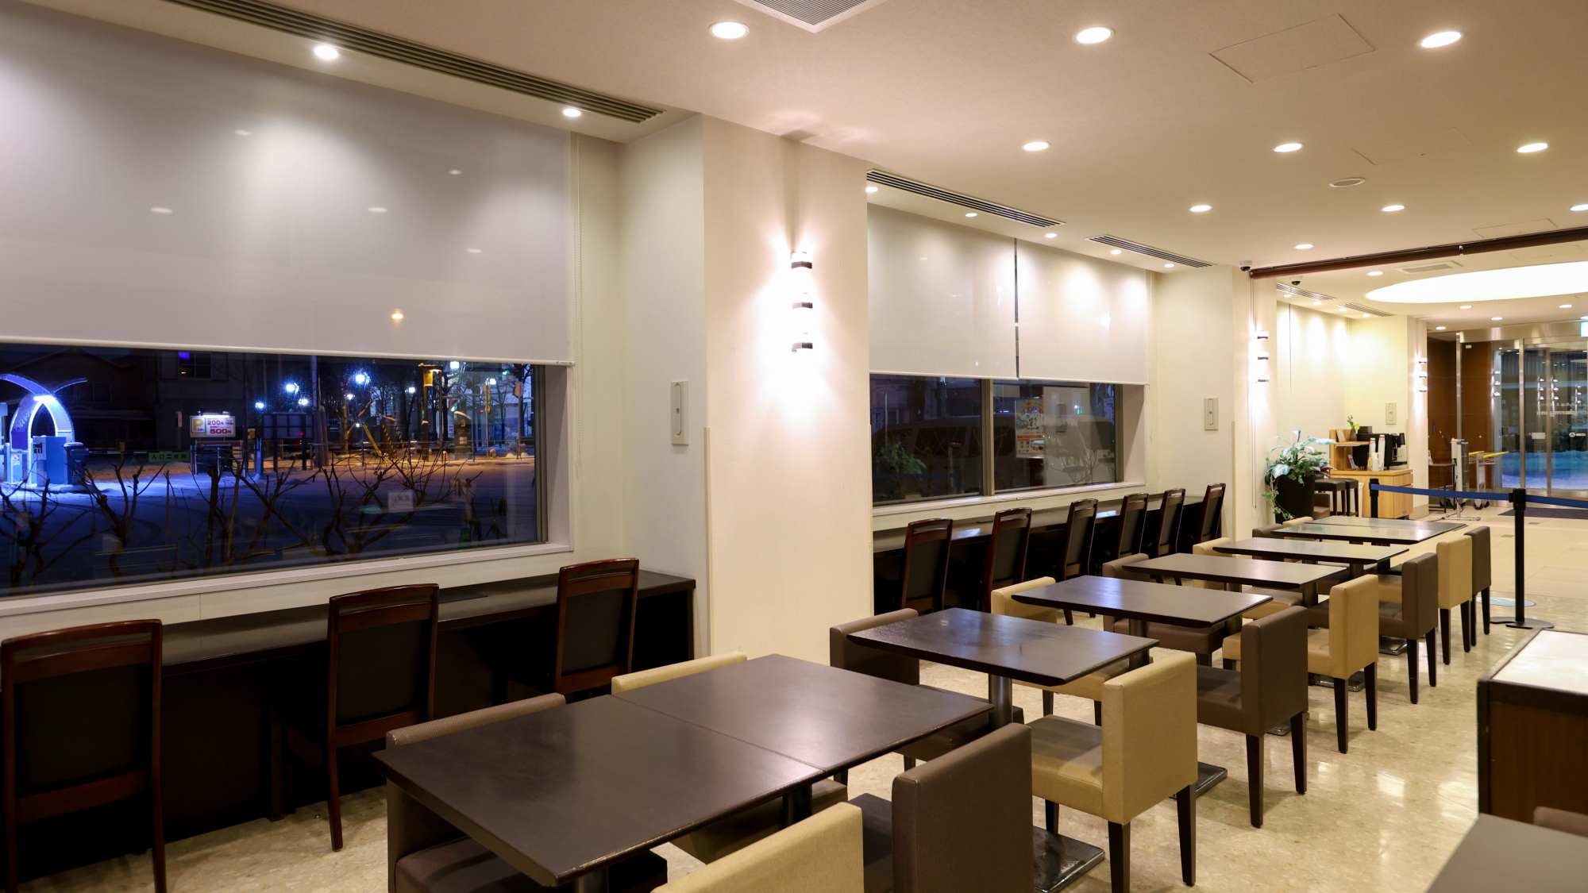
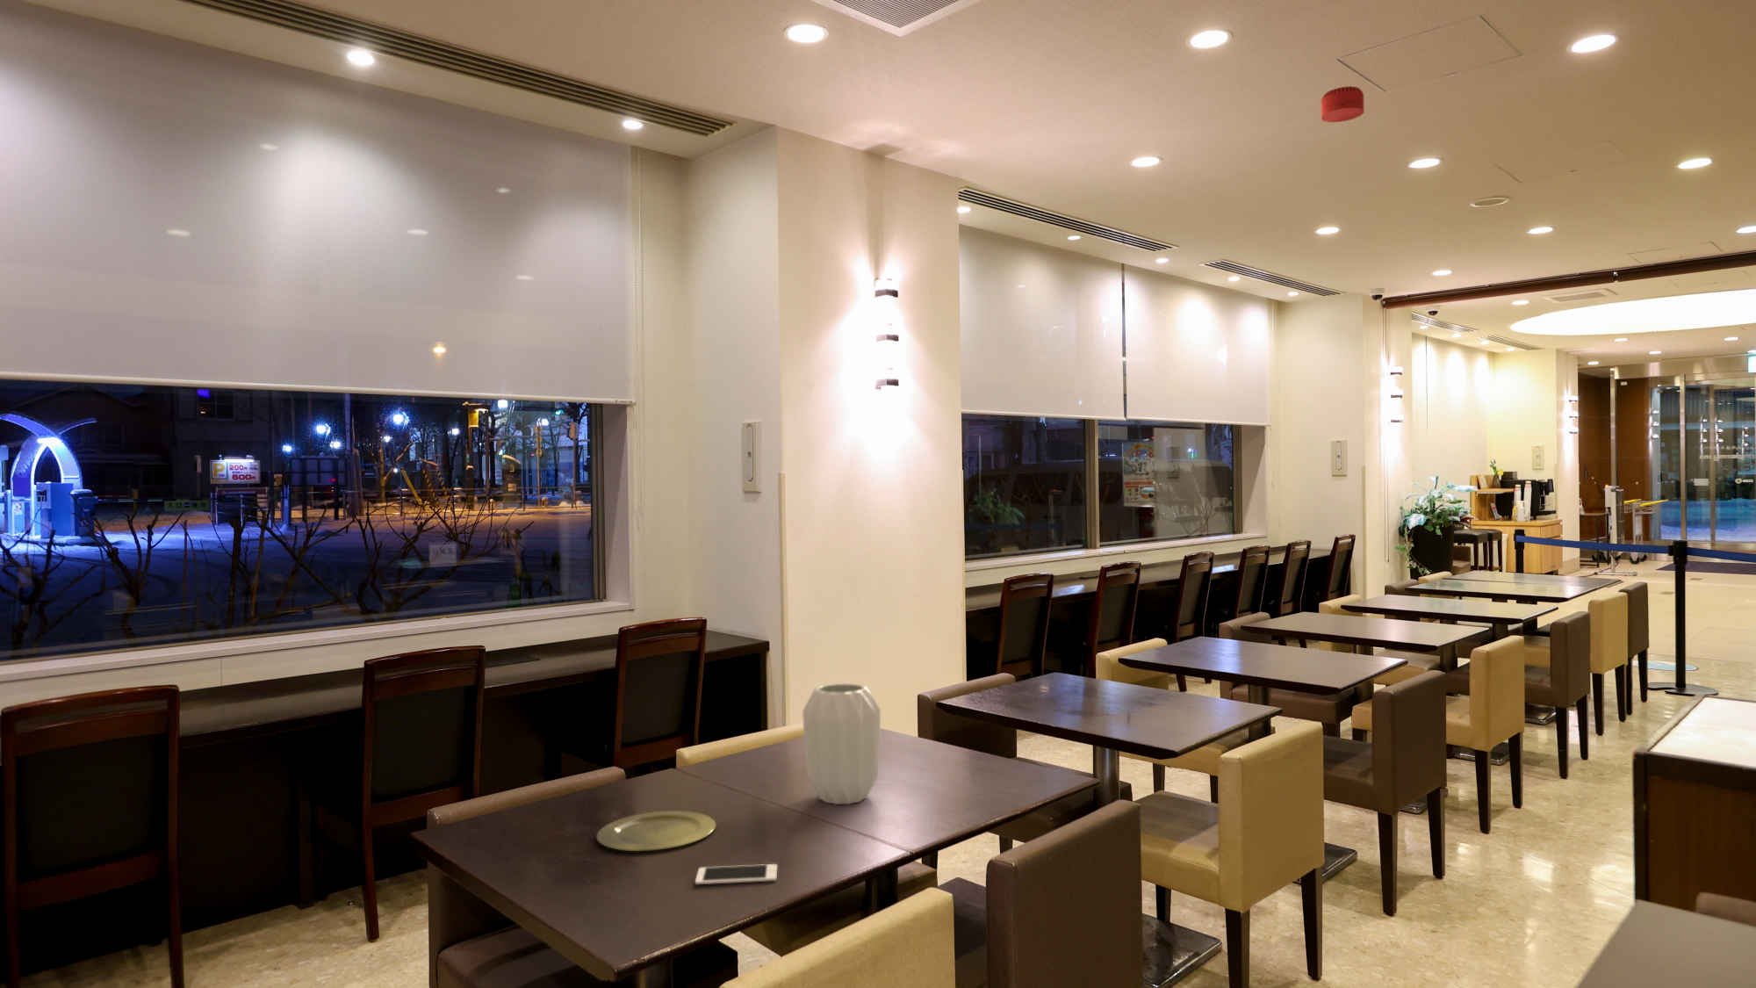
+ cell phone [695,864,778,885]
+ plate [596,809,716,852]
+ vase [802,683,882,806]
+ smoke detector [1321,86,1365,123]
